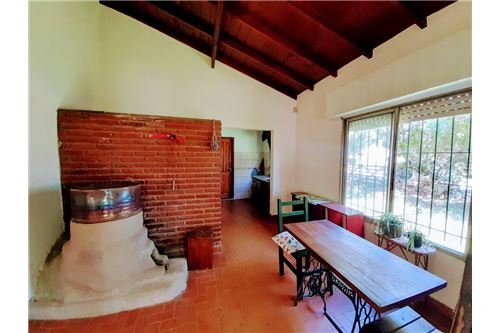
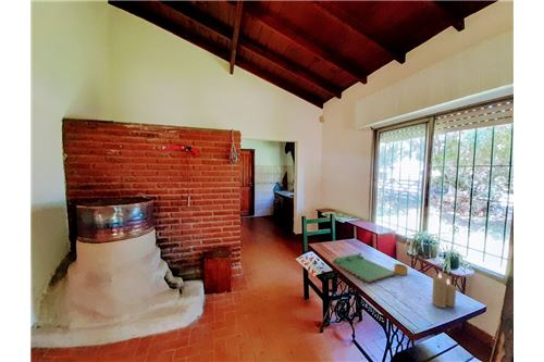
+ placemat [331,251,409,283]
+ candle [431,272,457,309]
